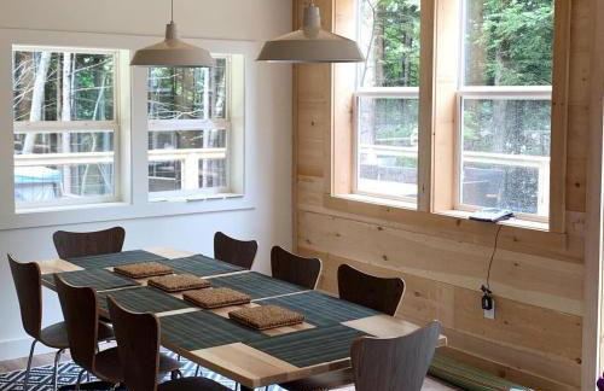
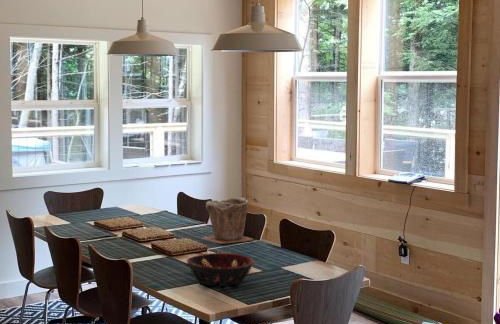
+ plant pot [202,197,254,245]
+ decorative bowl [186,252,256,287]
